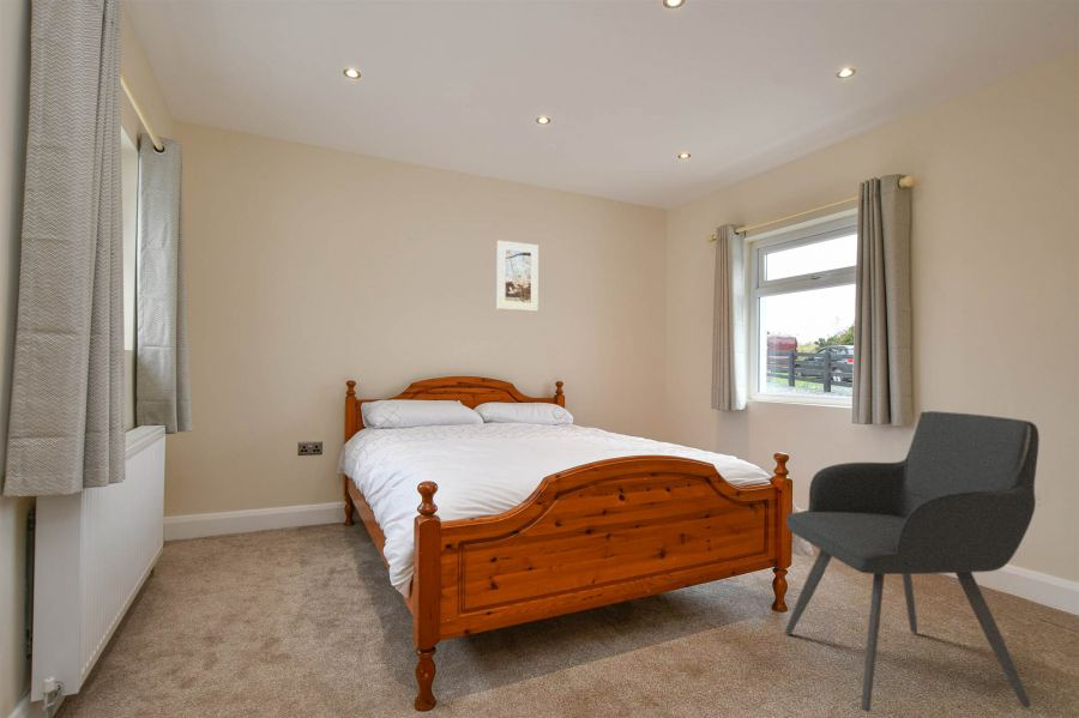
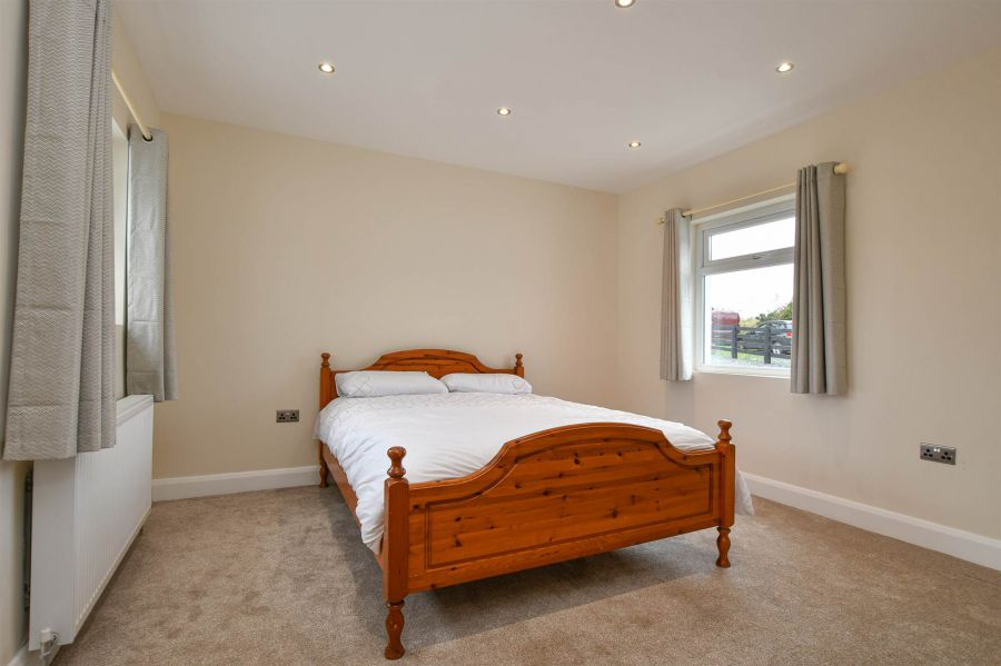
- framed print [496,240,540,313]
- armchair [784,410,1041,713]
